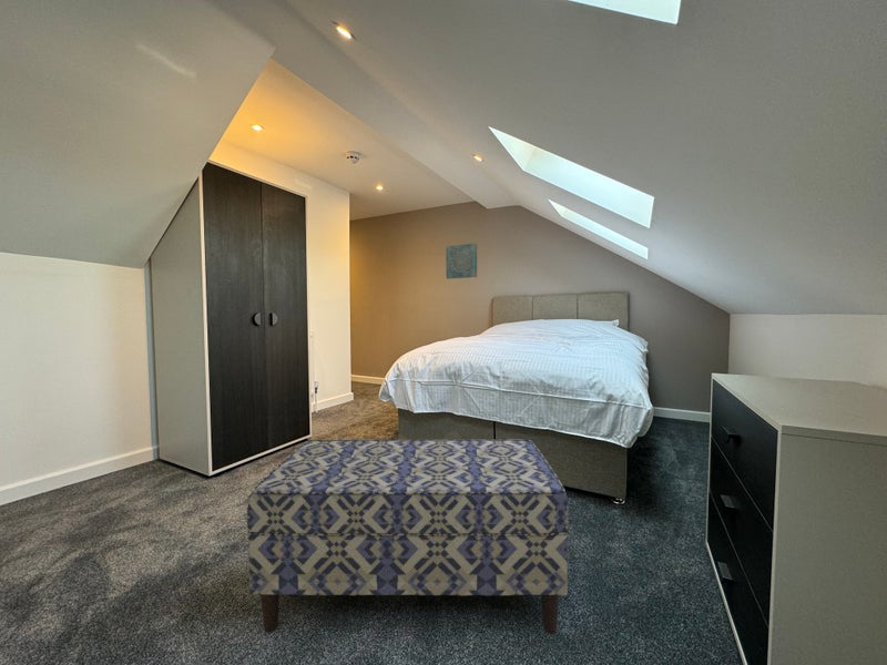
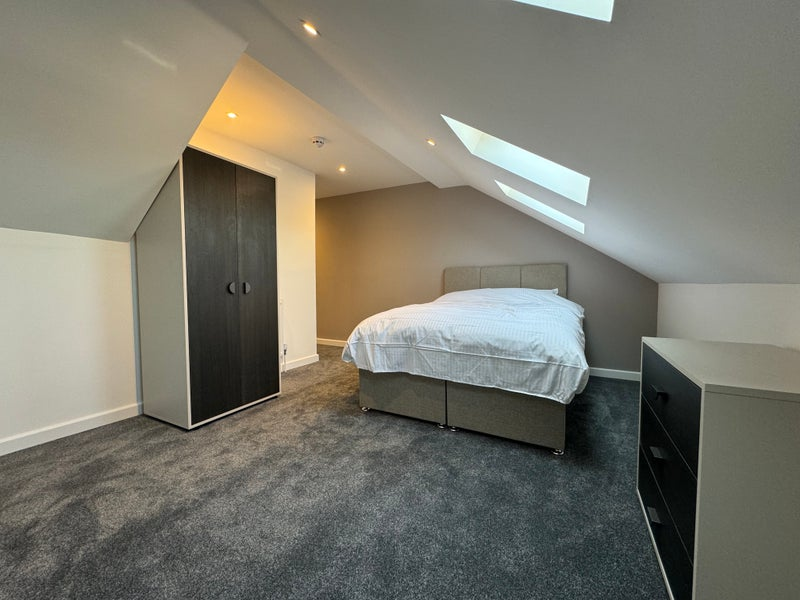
- wall art [445,242,478,280]
- bench [246,438,570,634]
